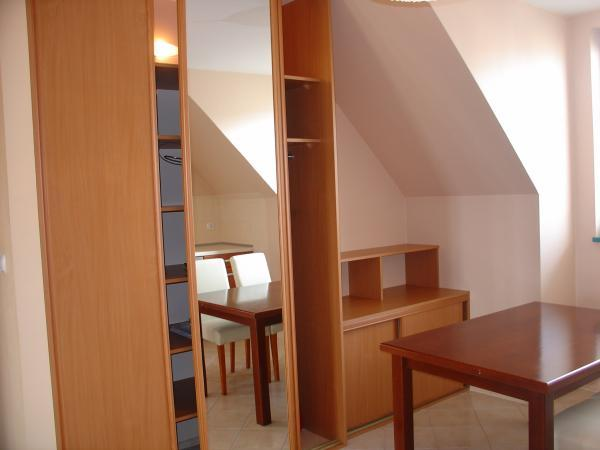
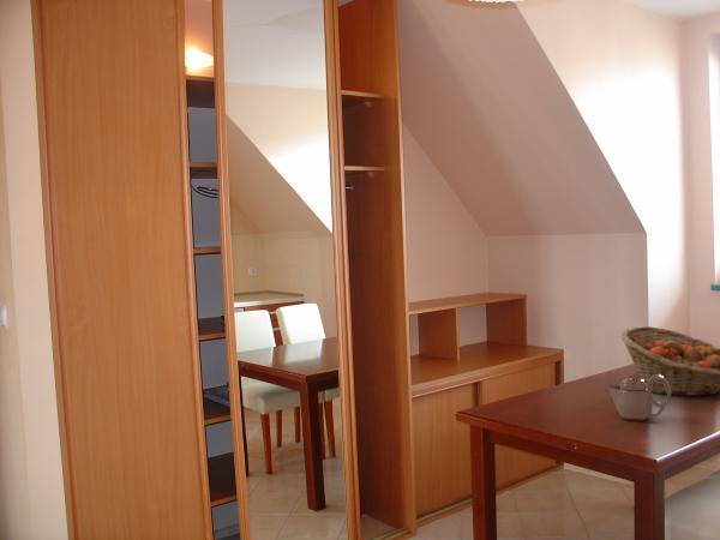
+ fruit basket [619,325,720,397]
+ teapot [605,371,672,422]
